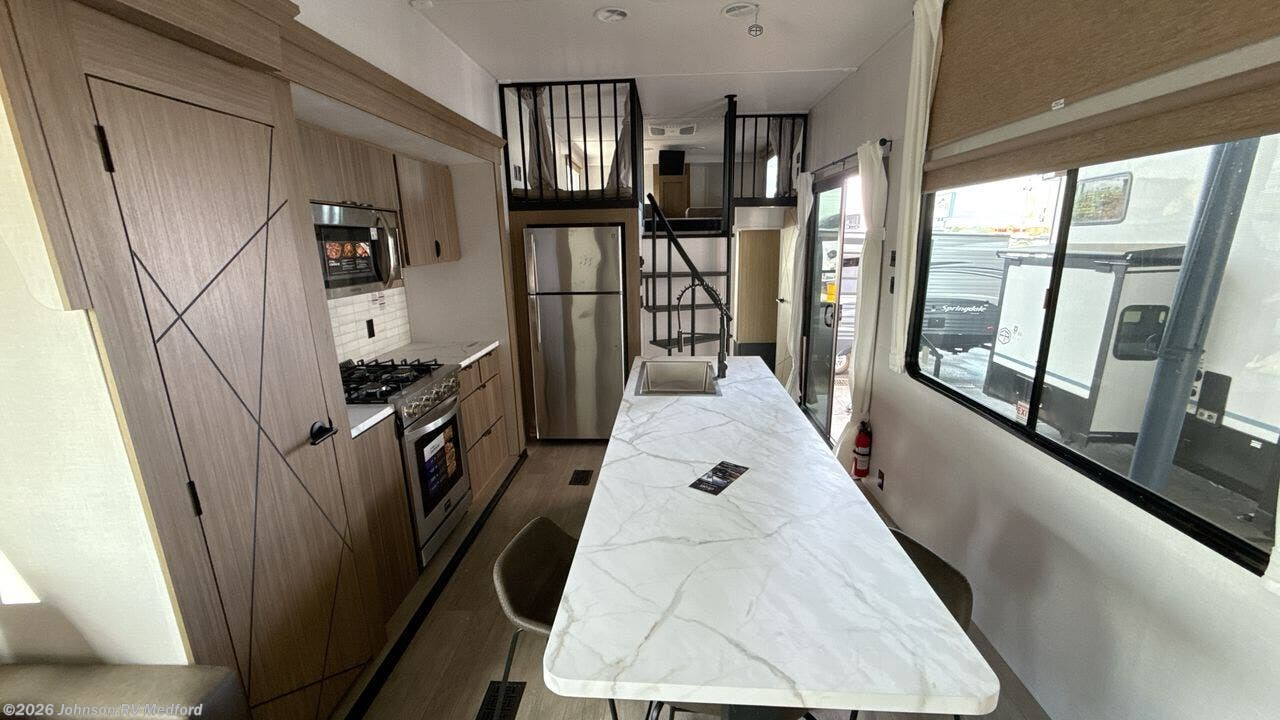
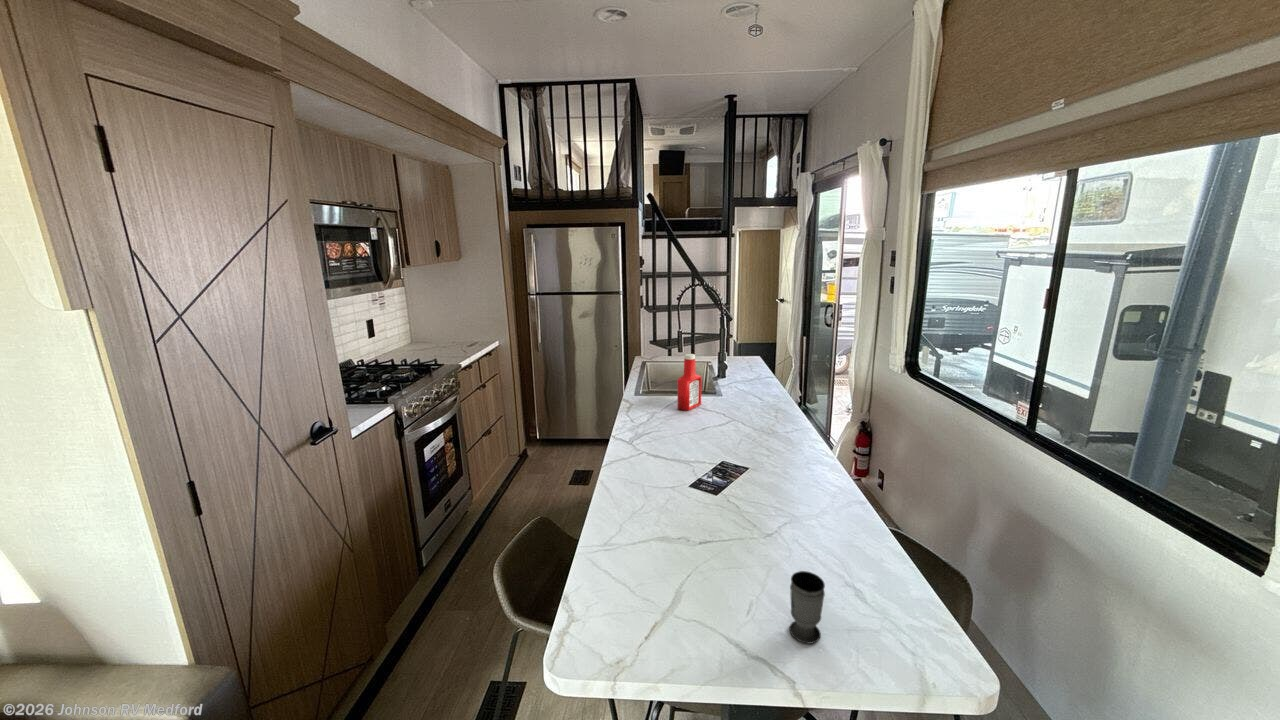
+ cup [788,570,826,645]
+ soap bottle [677,353,702,411]
